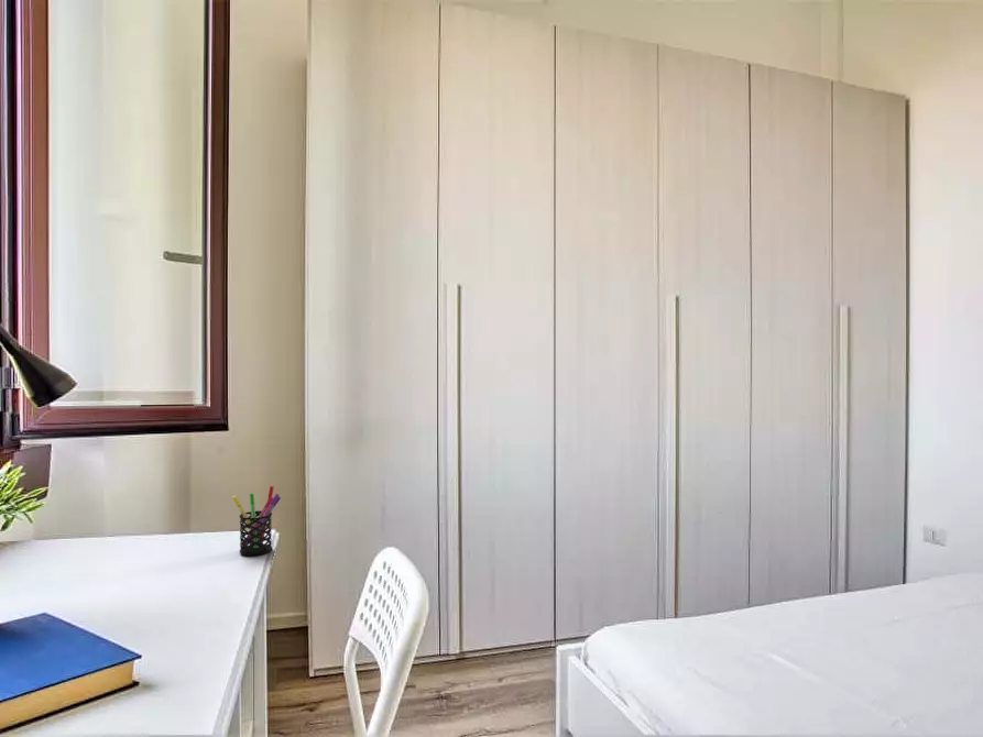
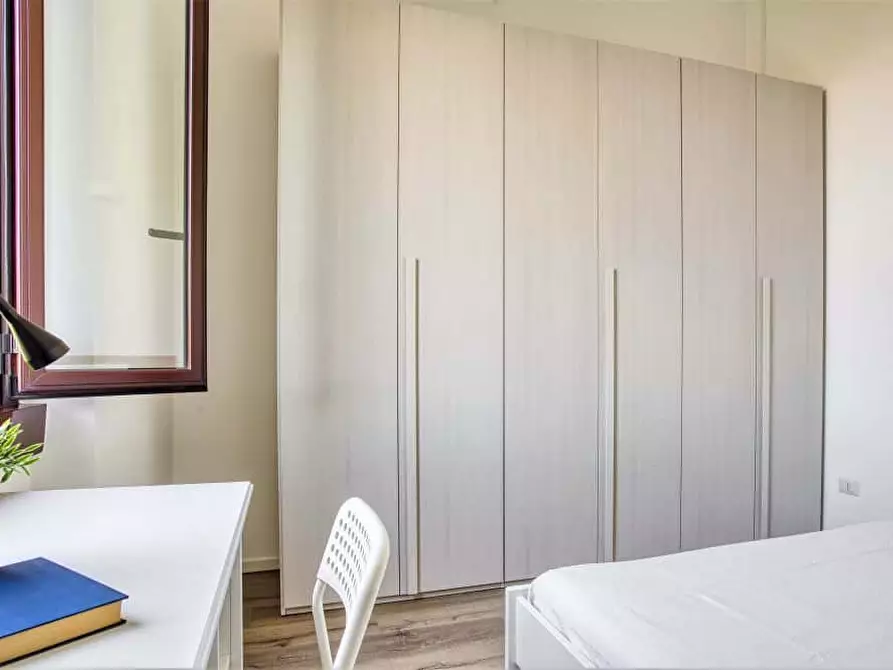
- pen holder [231,485,282,557]
